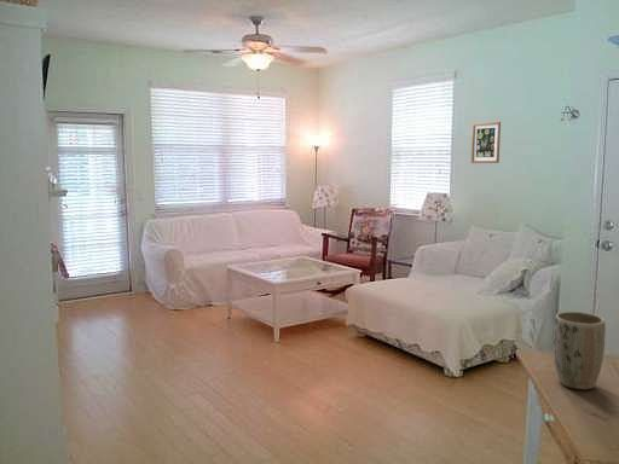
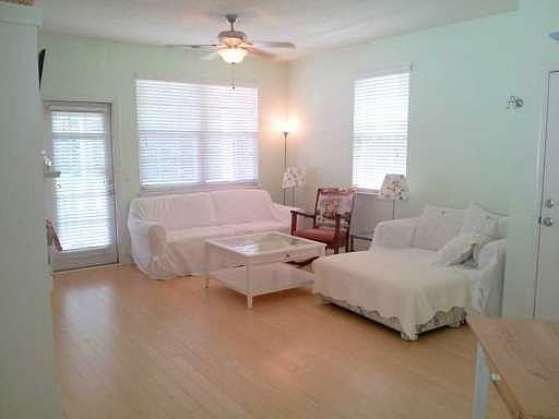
- wall art [470,121,502,164]
- plant pot [553,311,607,390]
